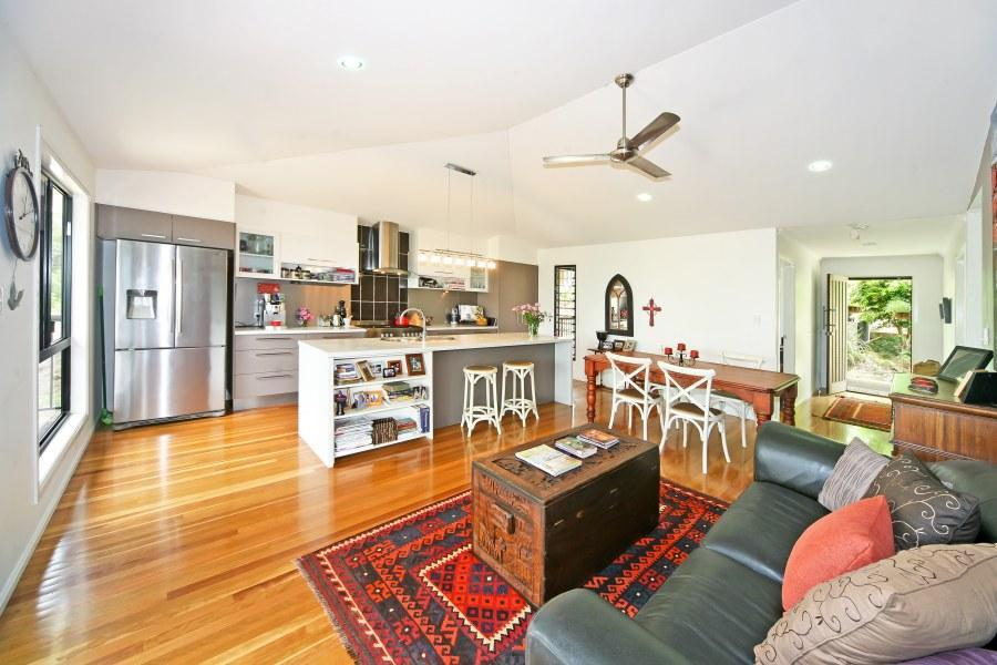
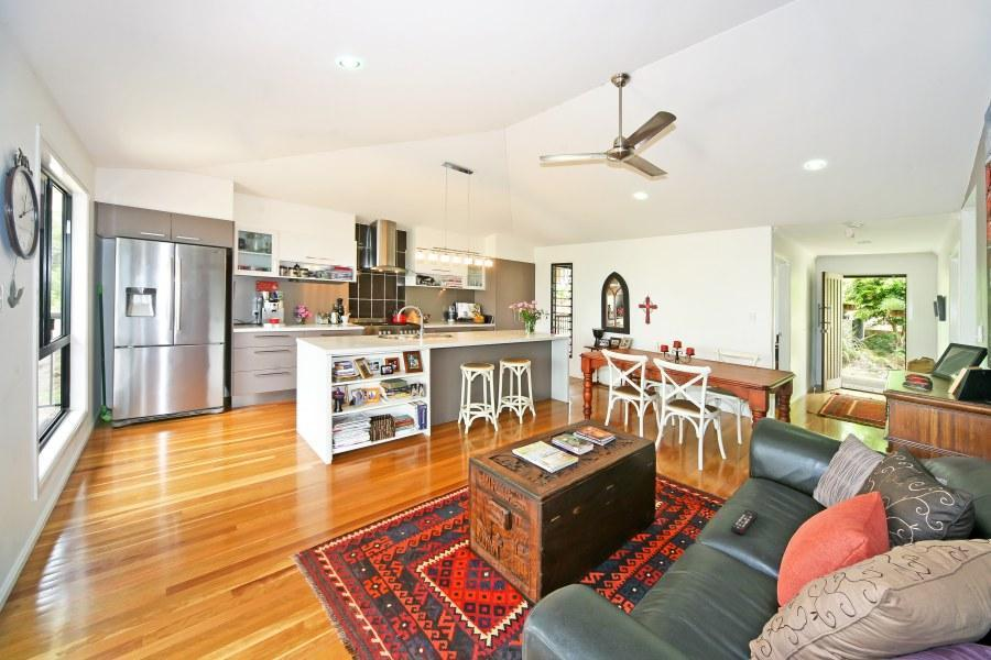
+ remote control [730,508,759,535]
